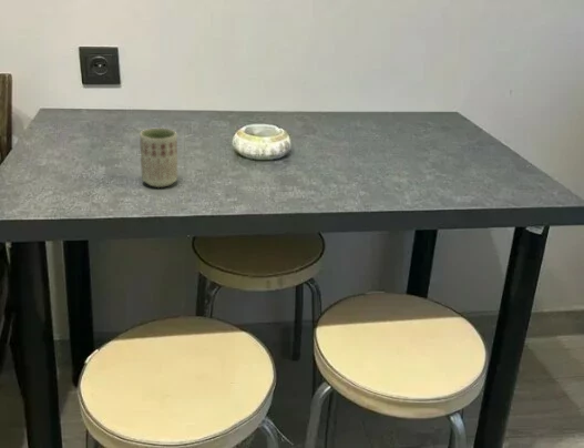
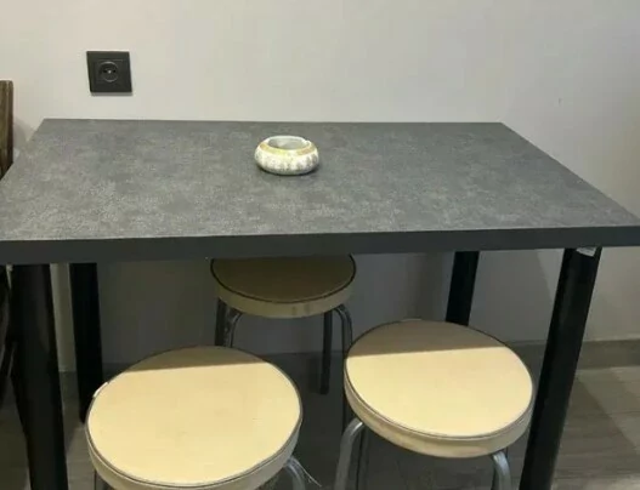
- cup [139,126,178,189]
